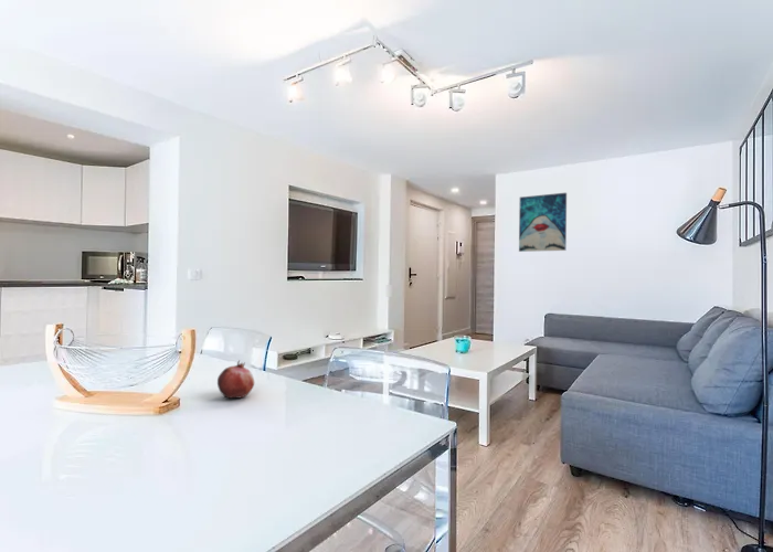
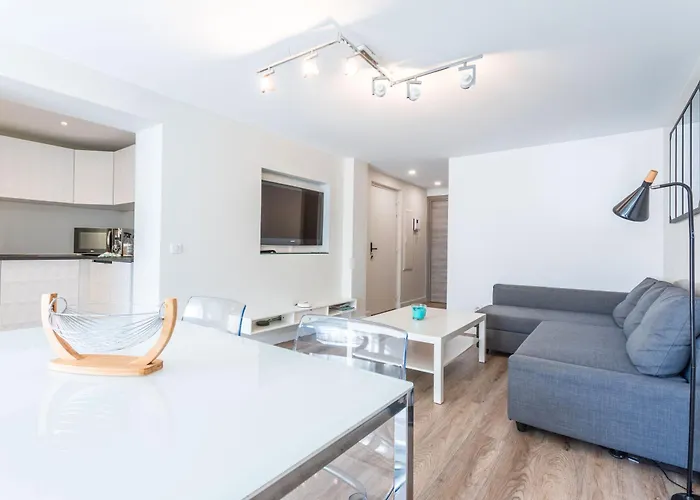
- fruit [216,359,255,400]
- wall art [518,192,568,253]
